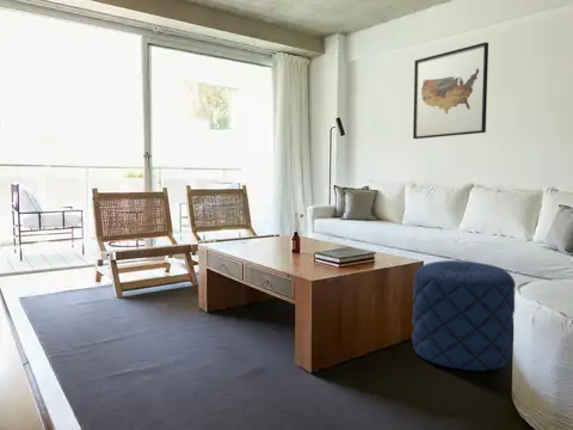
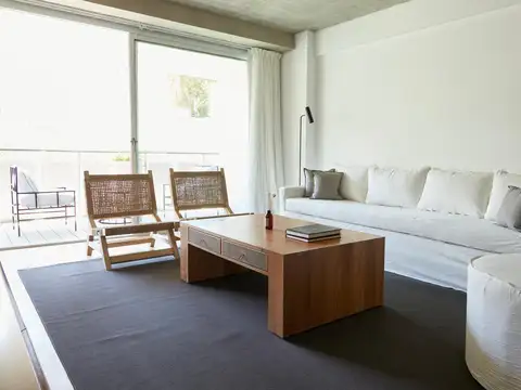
- wall art [412,42,489,140]
- pouf [411,259,517,371]
